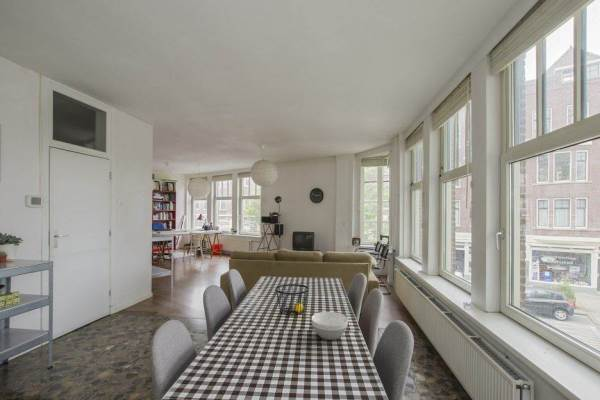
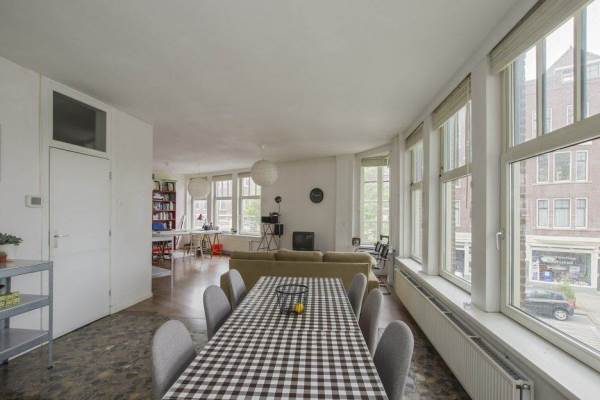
- bowl [311,311,349,341]
